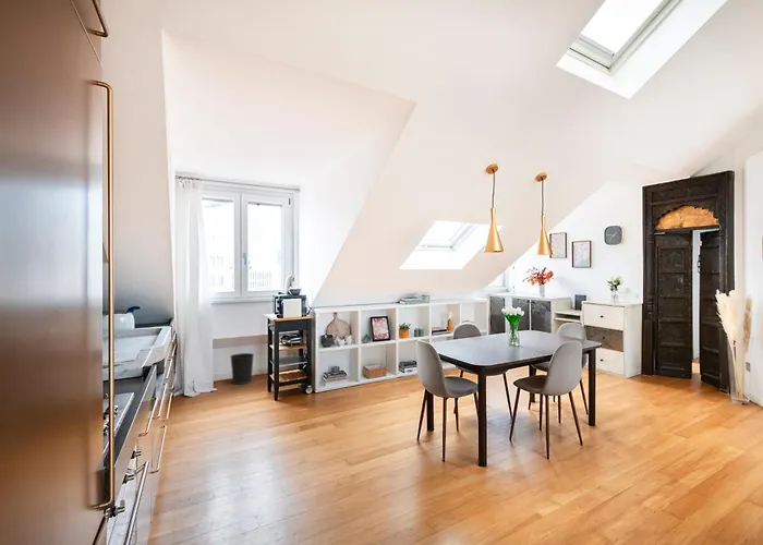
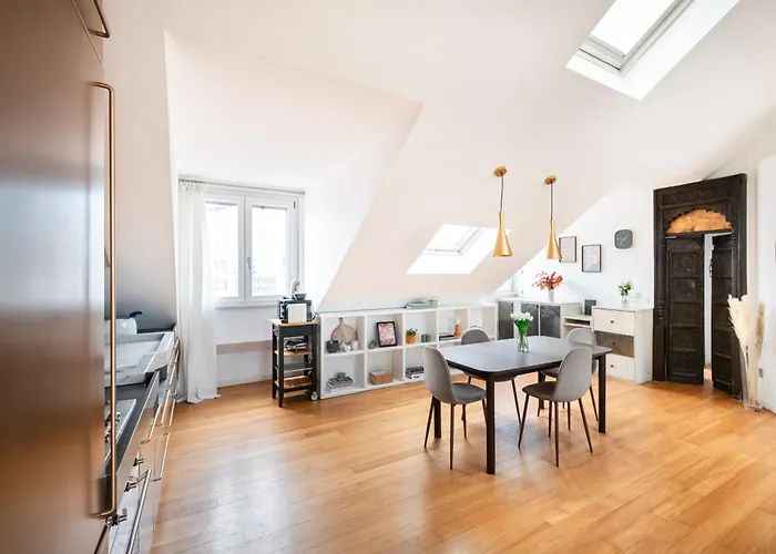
- wastebasket [229,352,255,385]
